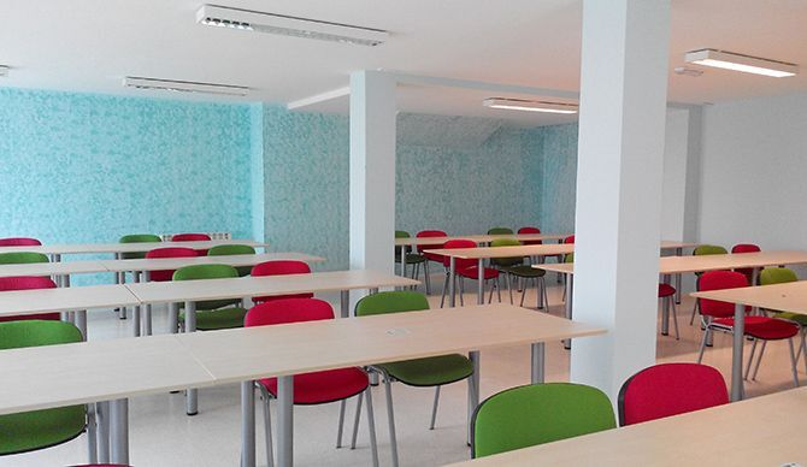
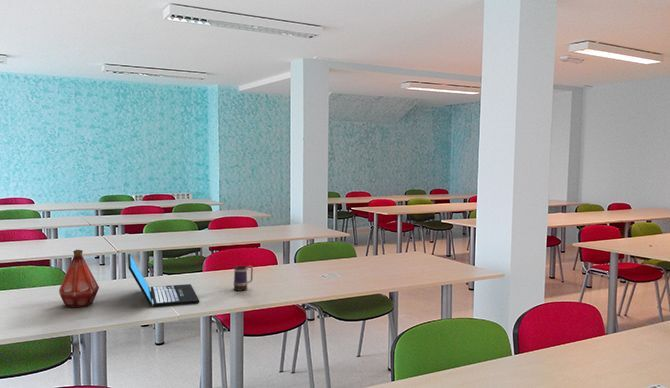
+ mug [233,265,254,292]
+ bottle [58,249,100,309]
+ laptop [127,253,200,307]
